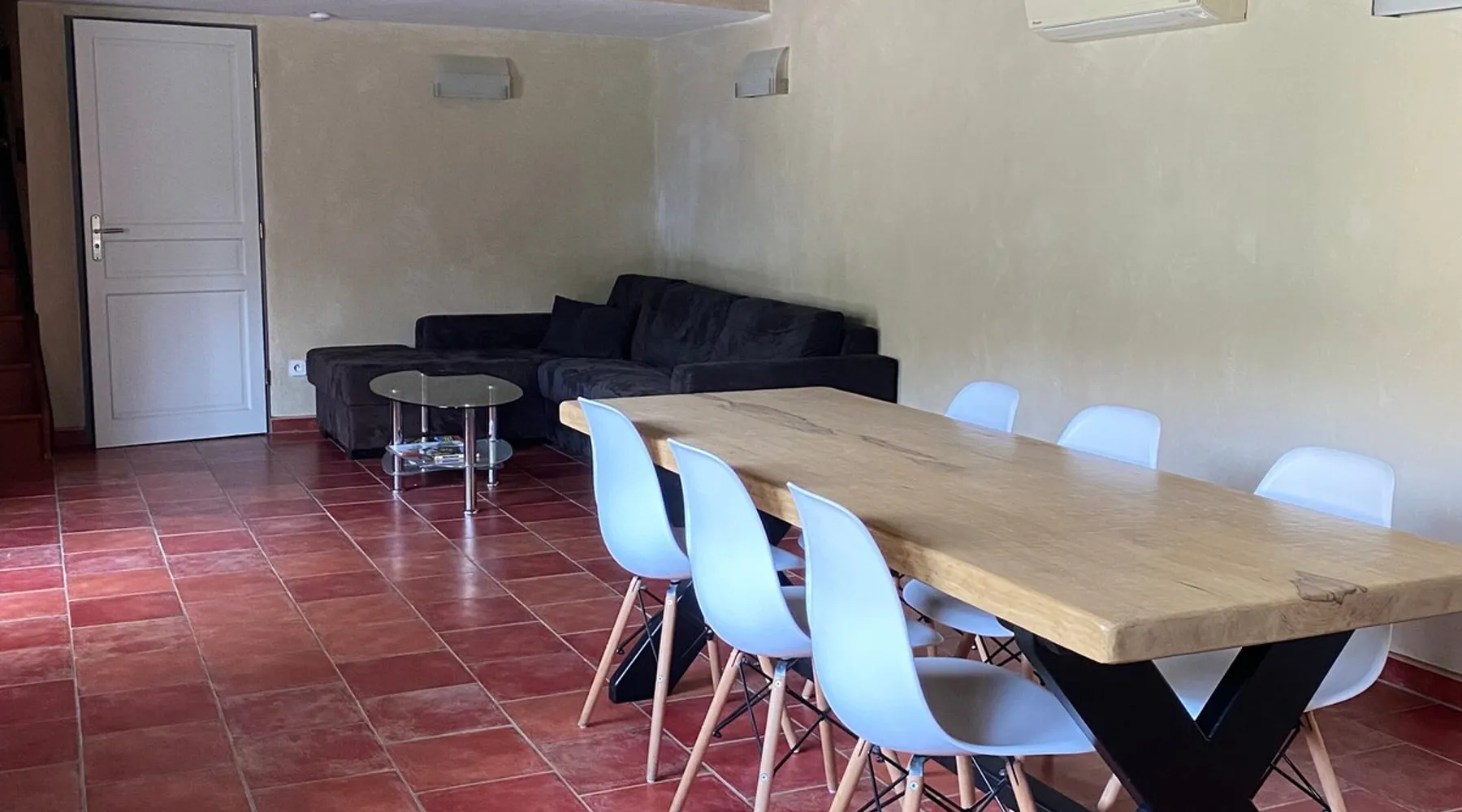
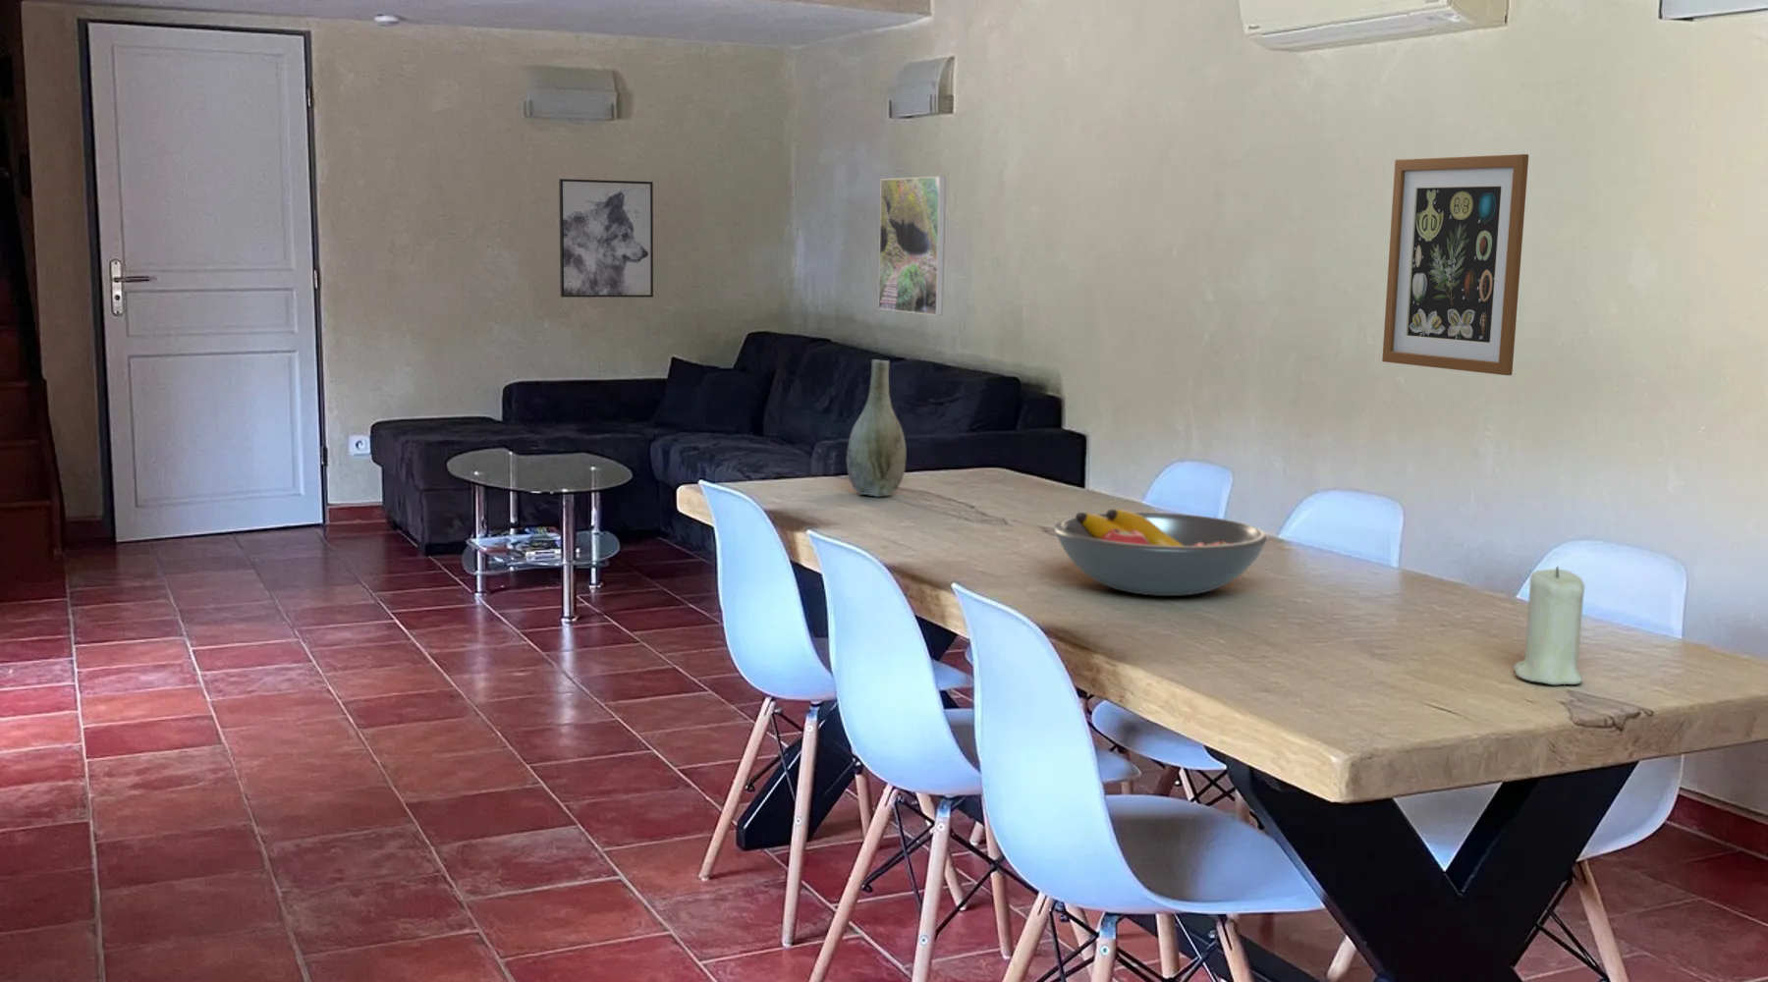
+ wall art [557,178,654,299]
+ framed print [877,175,947,316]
+ fruit bowl [1053,508,1270,597]
+ vase [845,358,907,498]
+ candle [1513,566,1585,686]
+ wall art [1381,154,1530,376]
